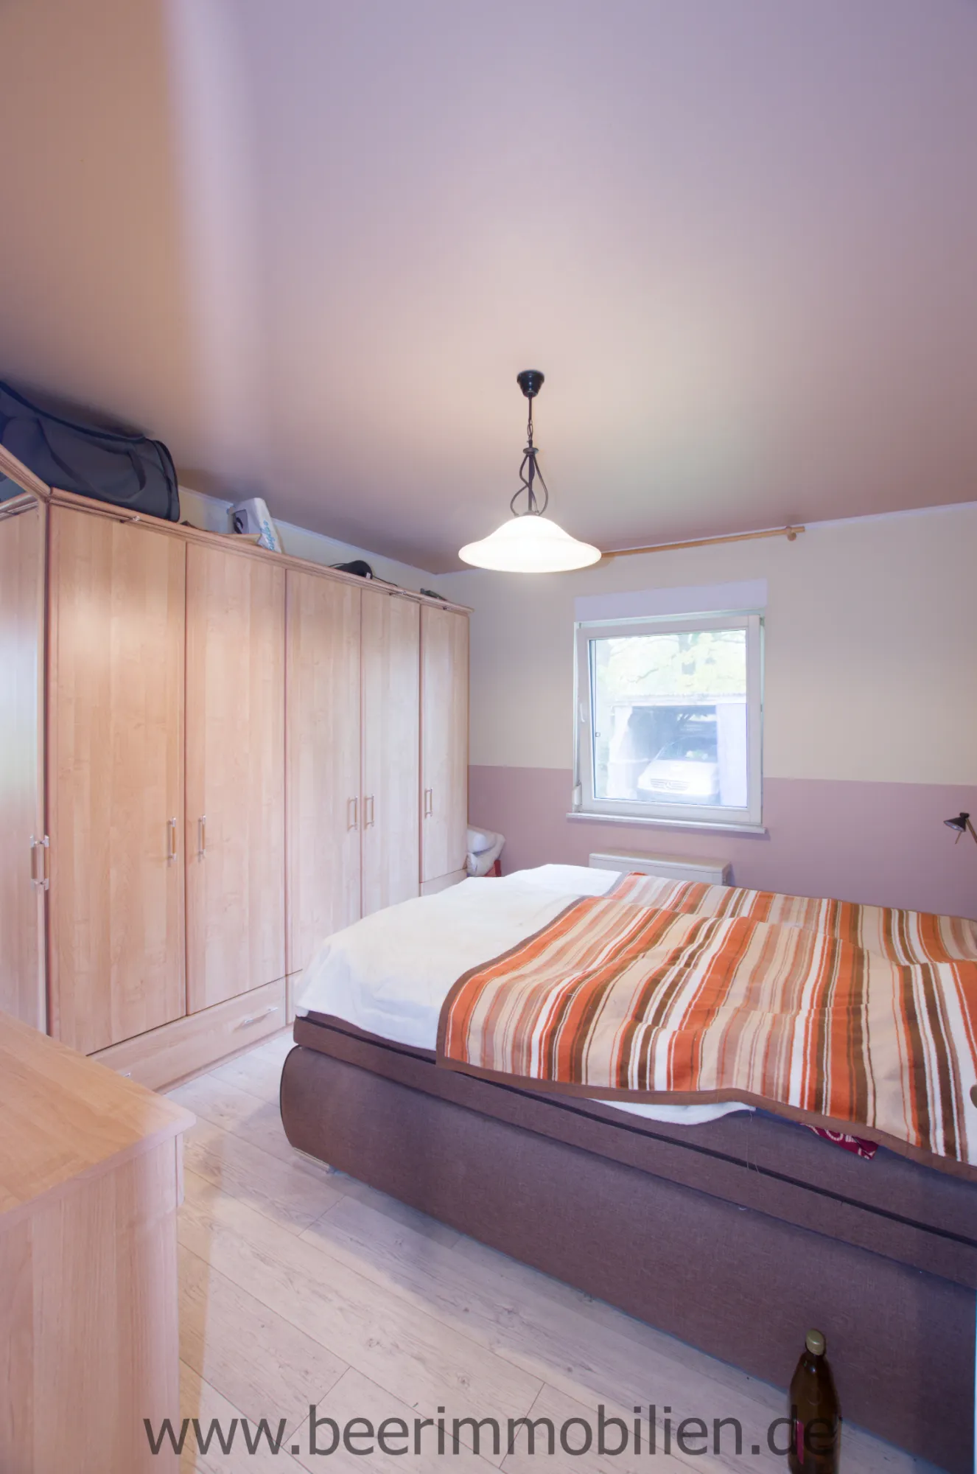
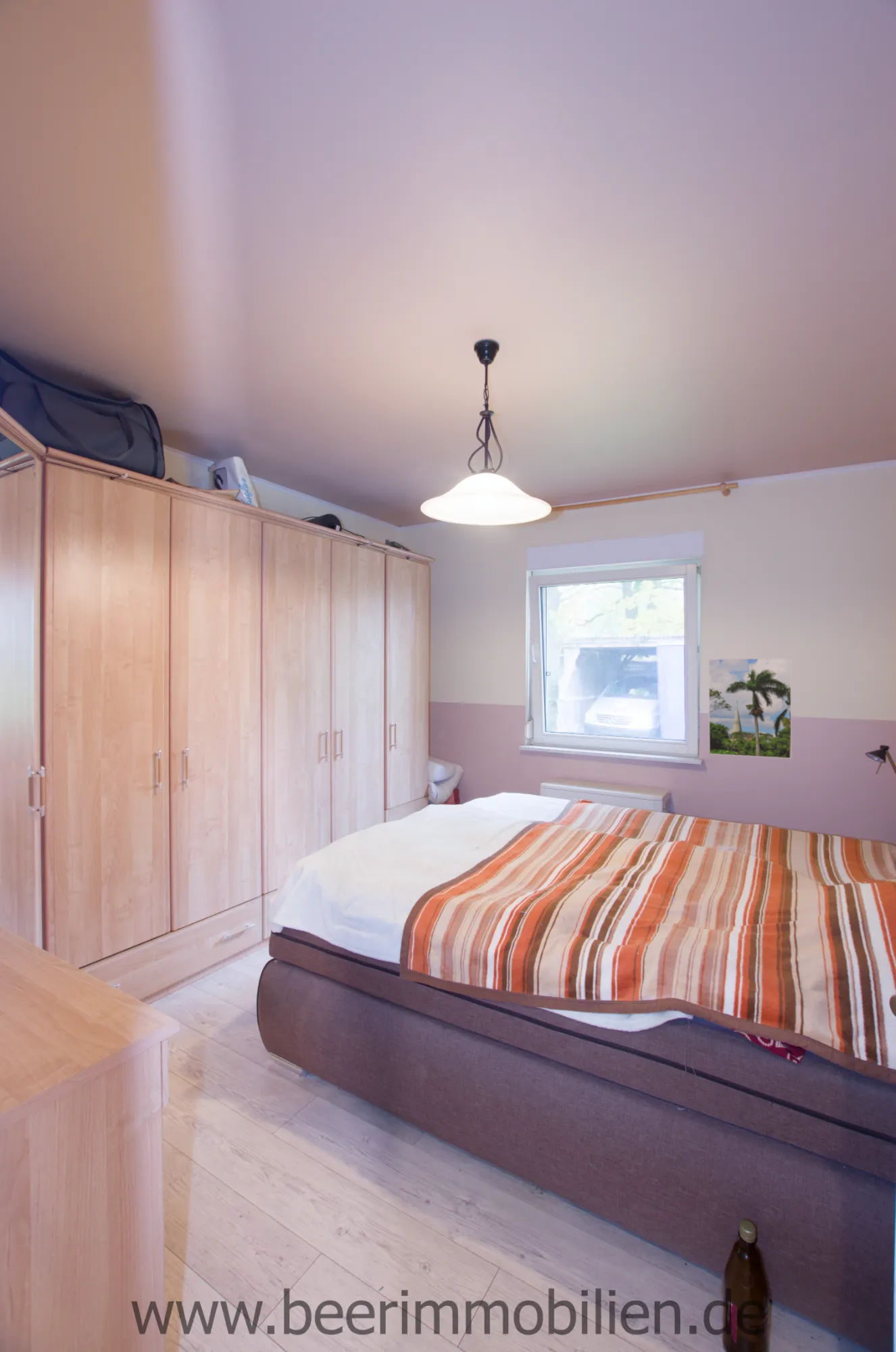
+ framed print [707,657,793,759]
